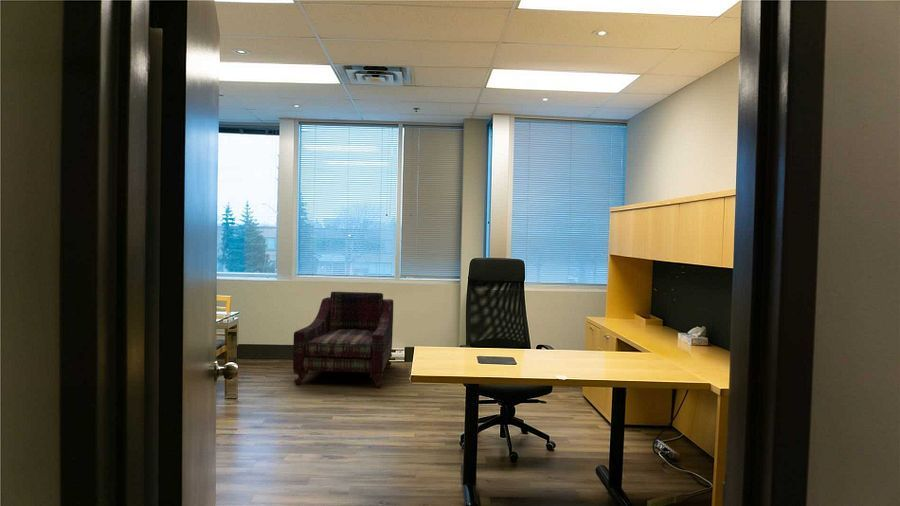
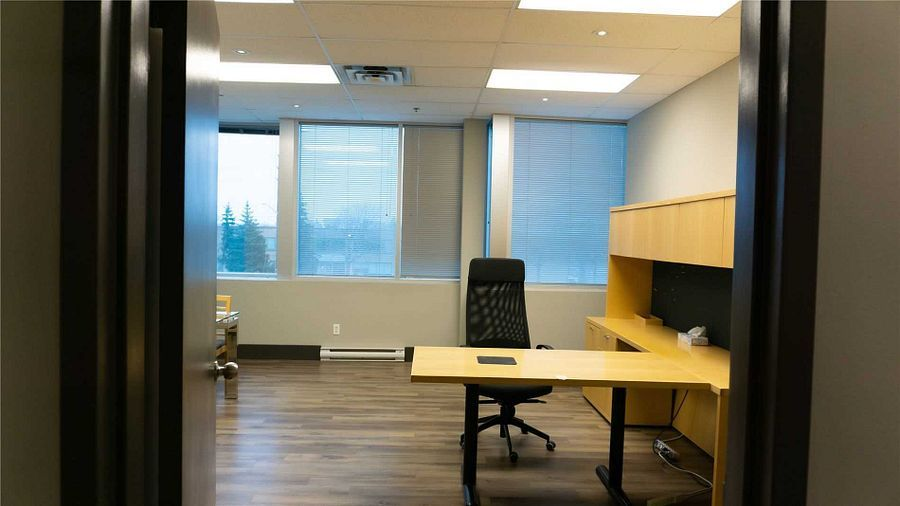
- armchair [292,291,394,388]
